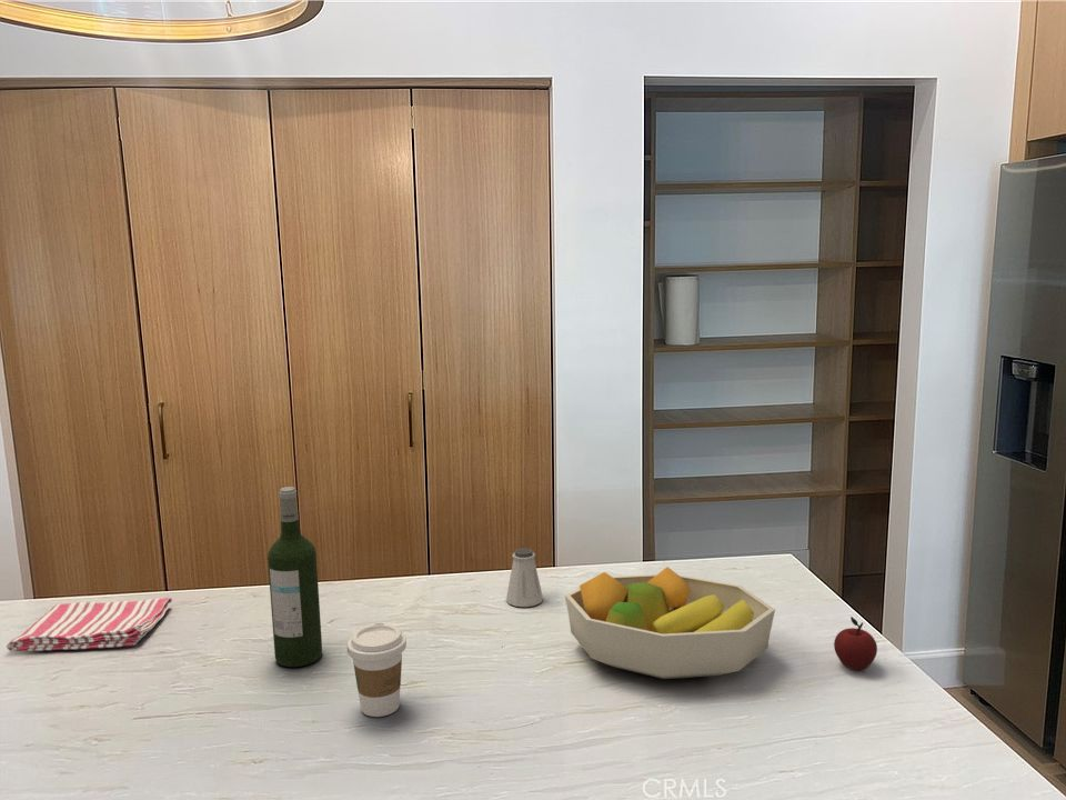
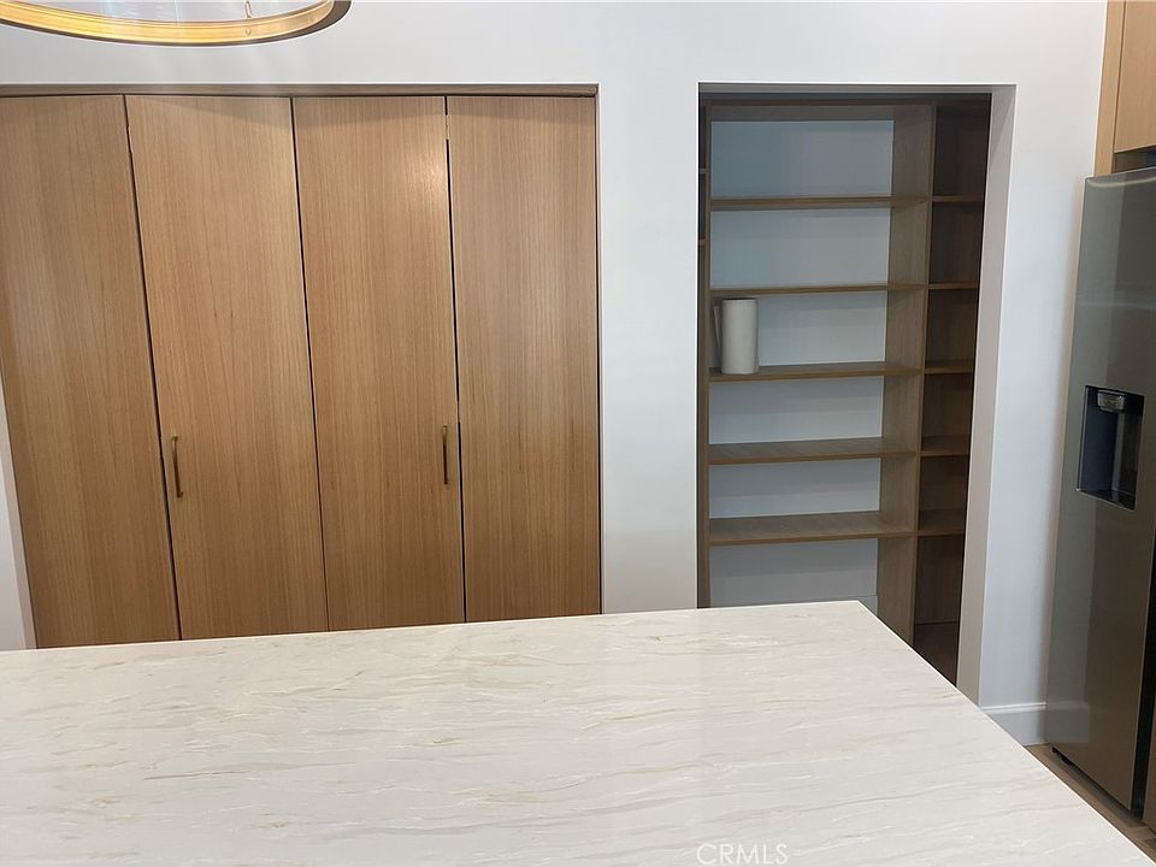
- fruit bowl [564,566,776,680]
- apple [833,616,878,671]
- dish towel [6,597,173,652]
- wine bottle [266,486,323,668]
- coffee cup [346,622,408,718]
- saltshaker [505,547,544,608]
